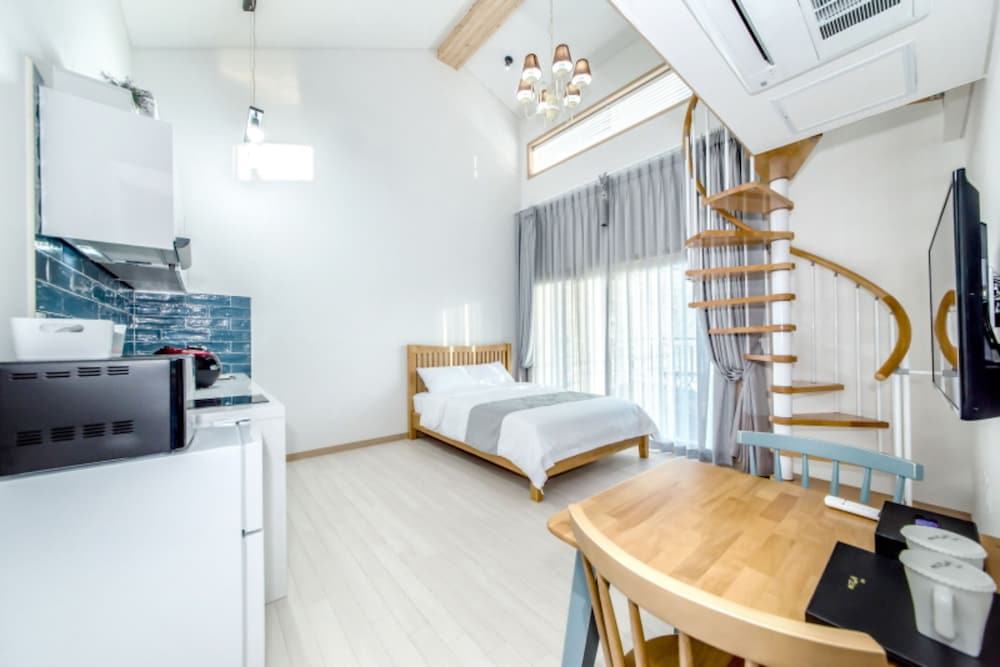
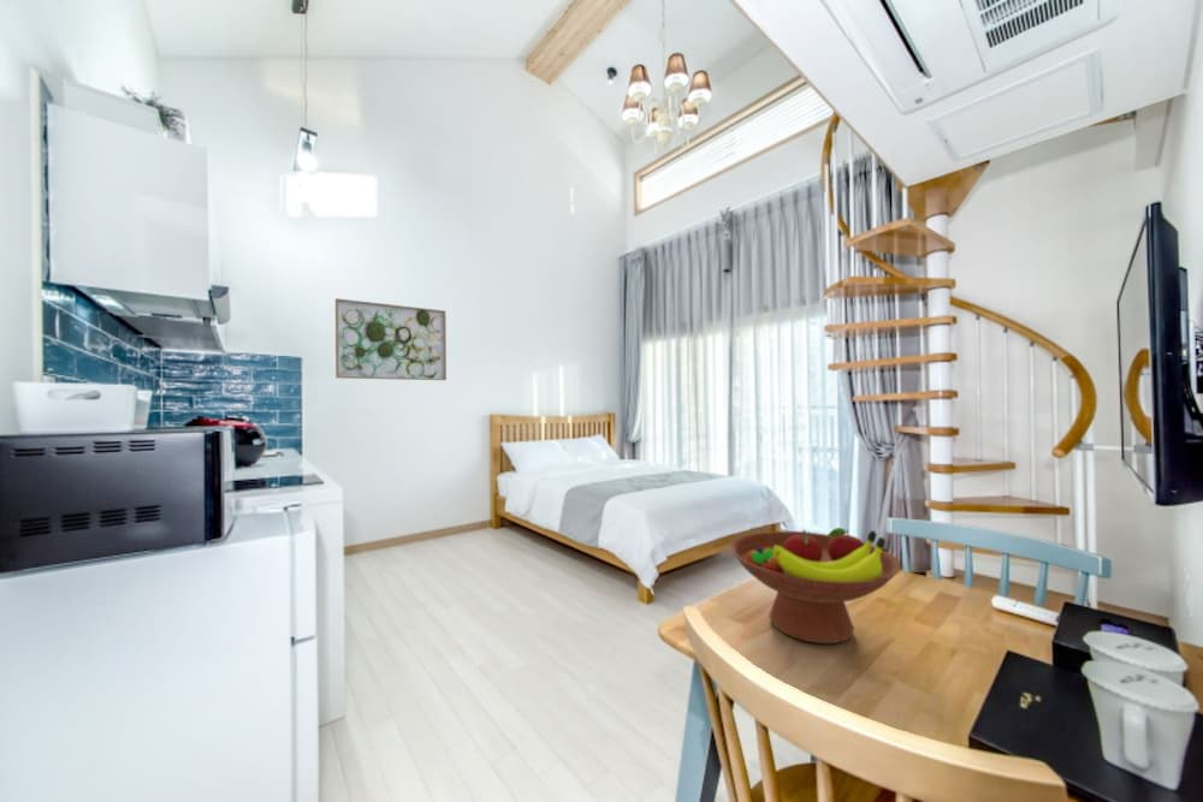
+ fruit bowl [729,527,902,644]
+ wall art [334,297,448,381]
